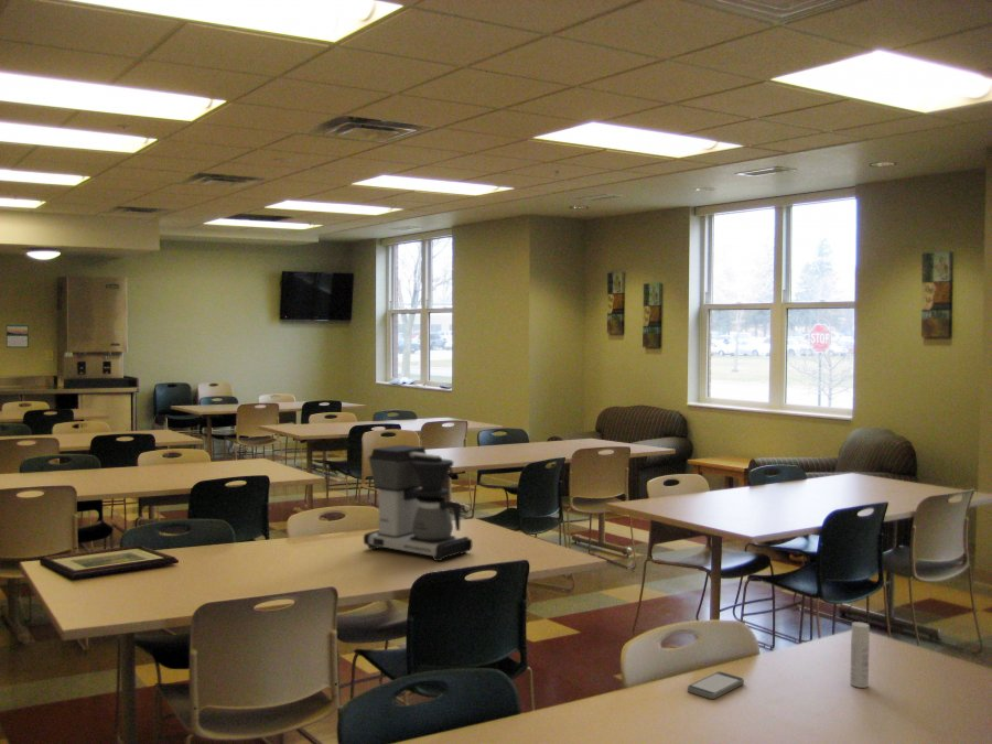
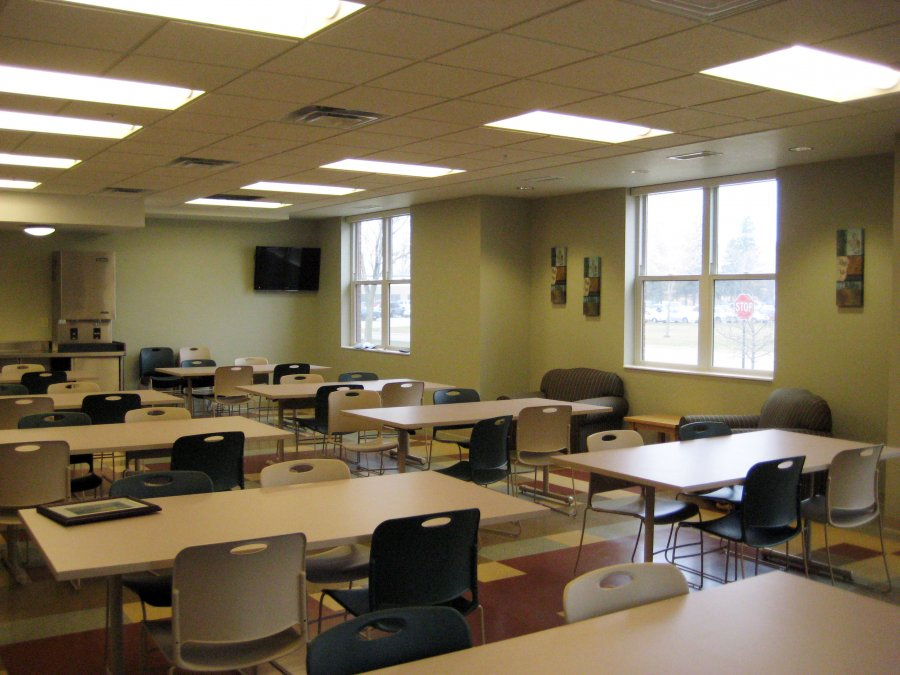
- coffee maker [363,444,473,562]
- smartphone [687,670,745,700]
- bottle [849,621,871,689]
- calendar [6,322,30,348]
